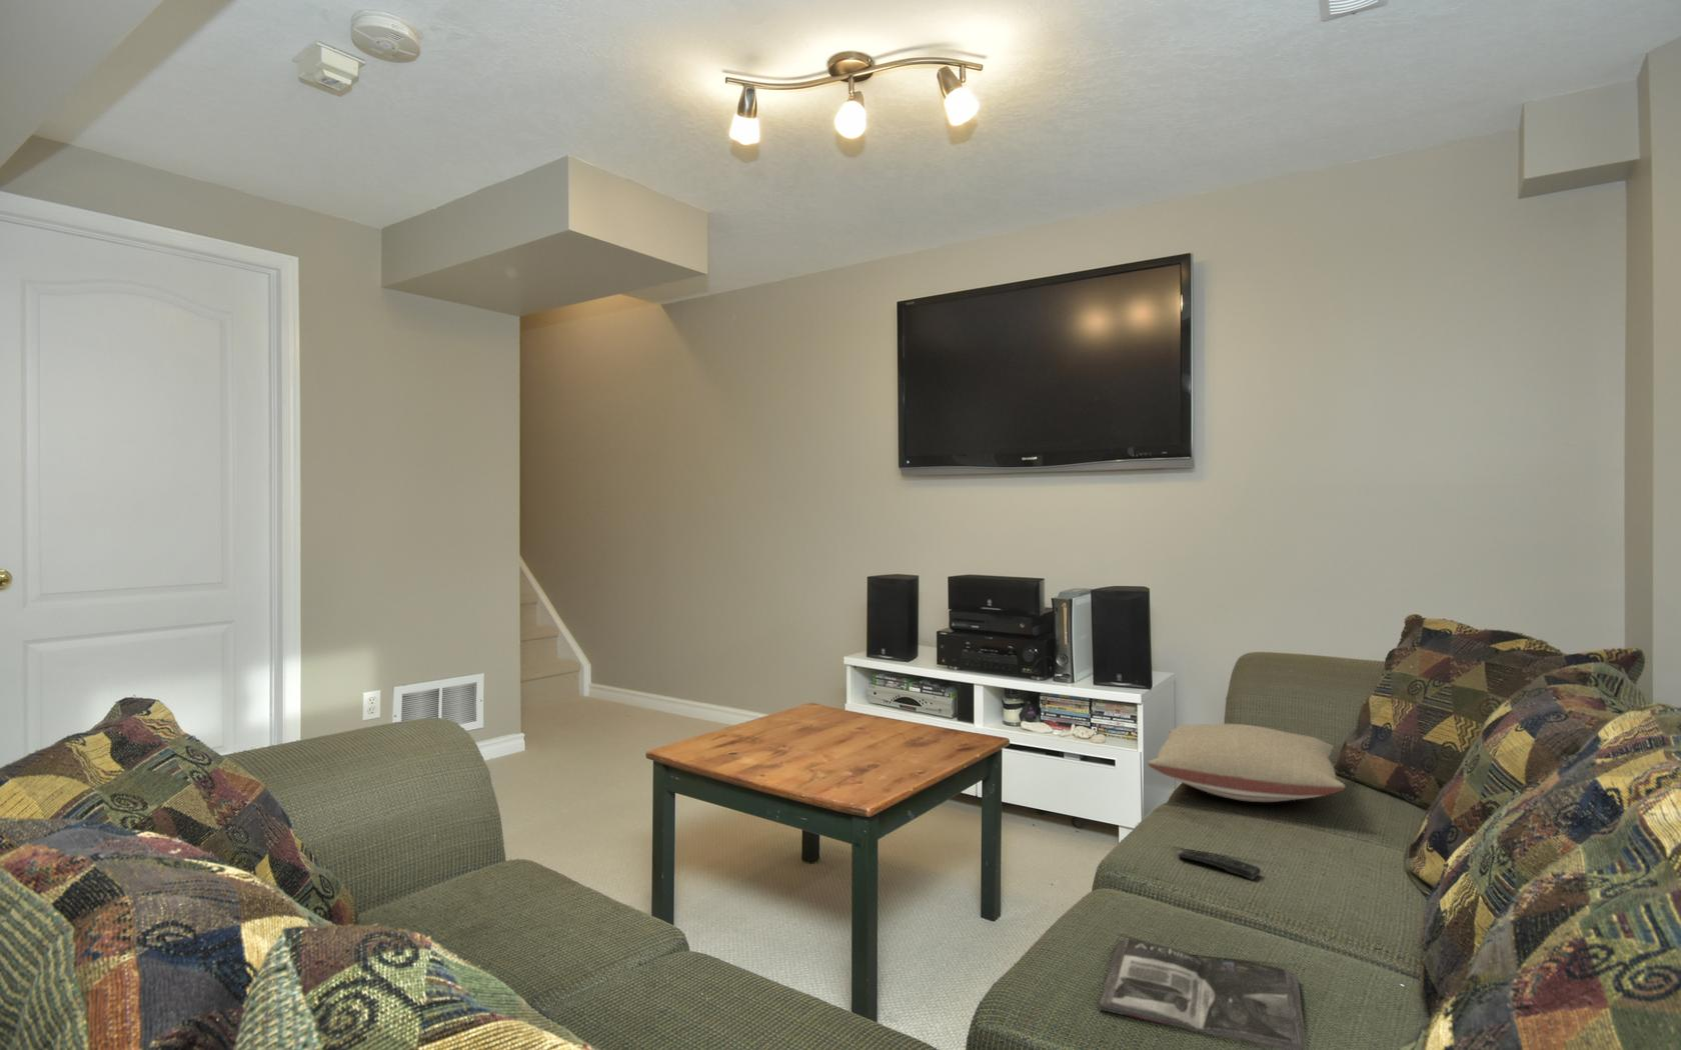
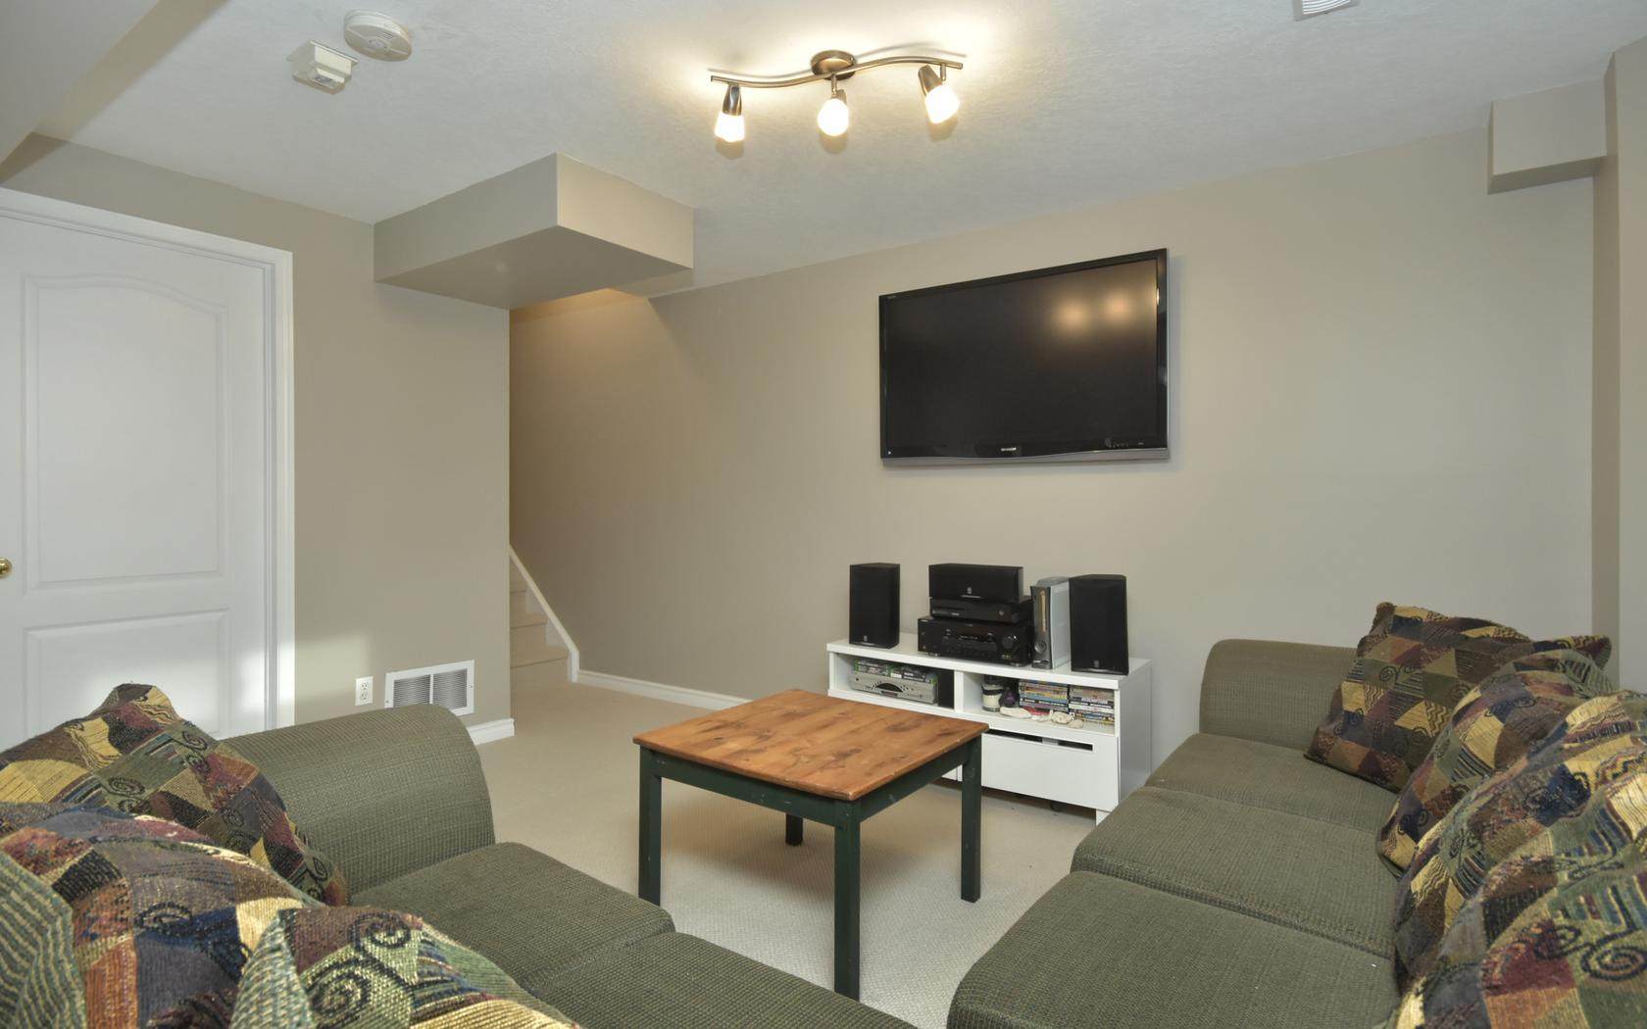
- pillow [1146,723,1347,803]
- remote control [1175,849,1262,881]
- magazine [1098,938,1308,1050]
